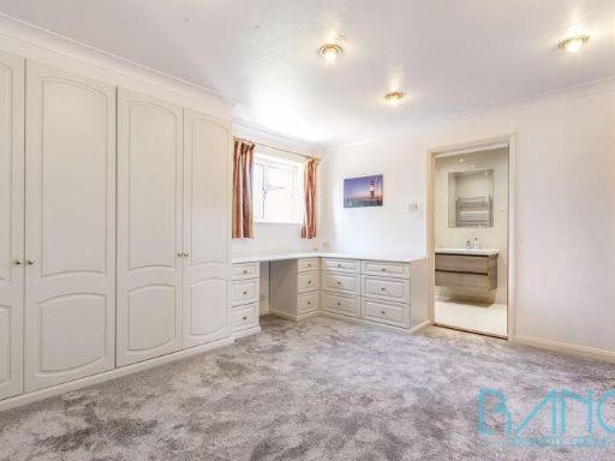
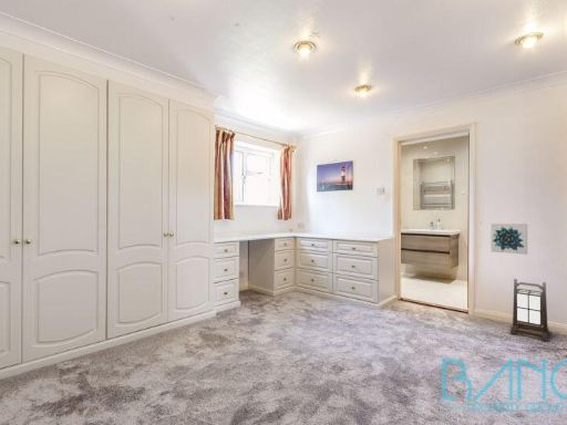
+ lantern [509,278,550,343]
+ wall art [489,222,528,256]
